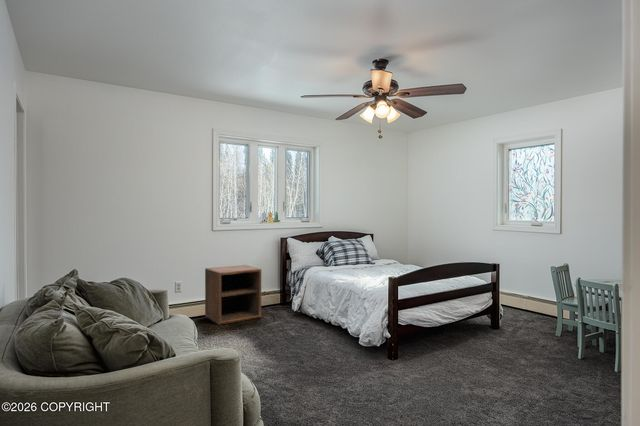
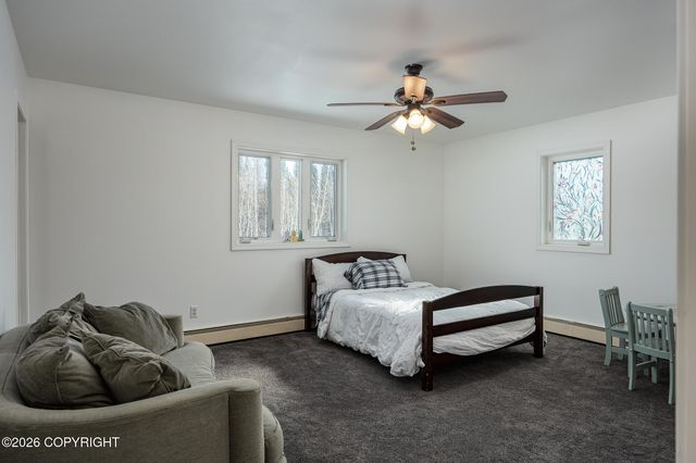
- nightstand [204,264,262,326]
